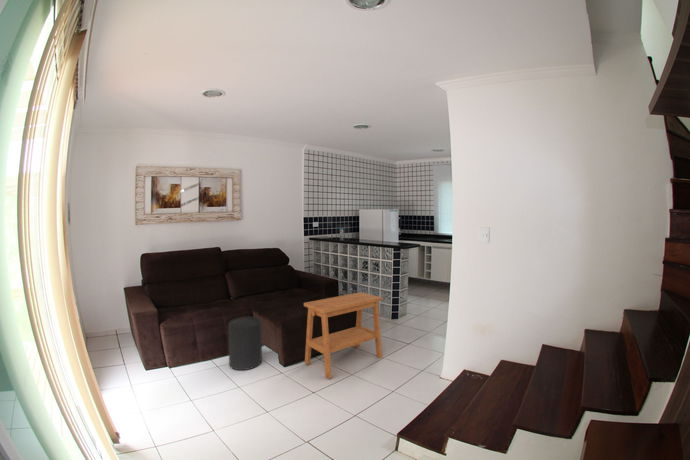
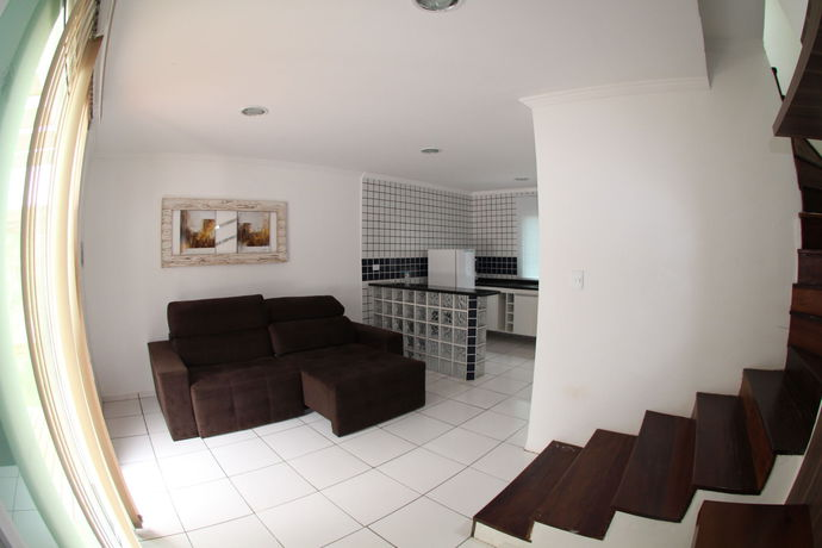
- trash can [227,316,263,371]
- side table [303,291,383,380]
